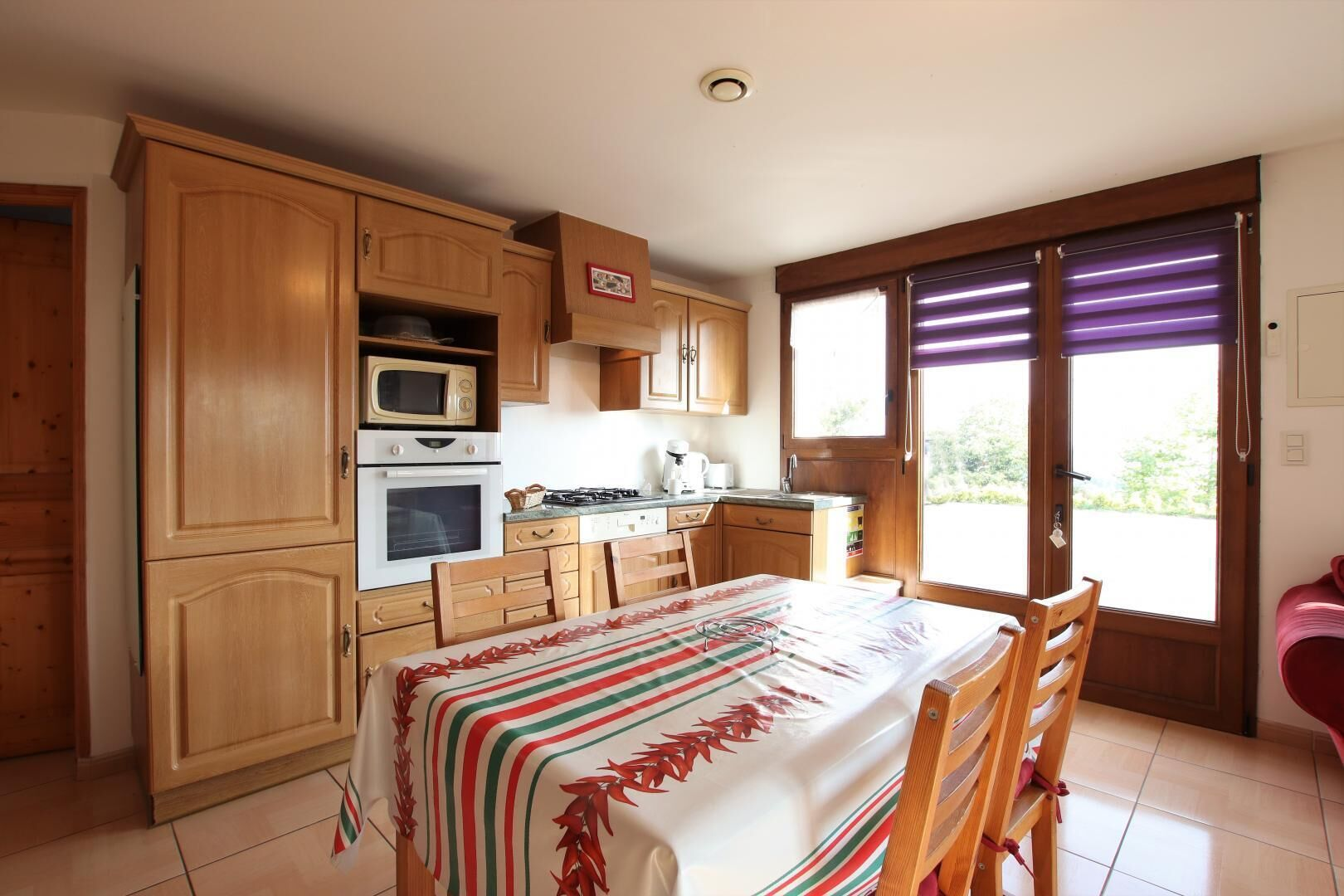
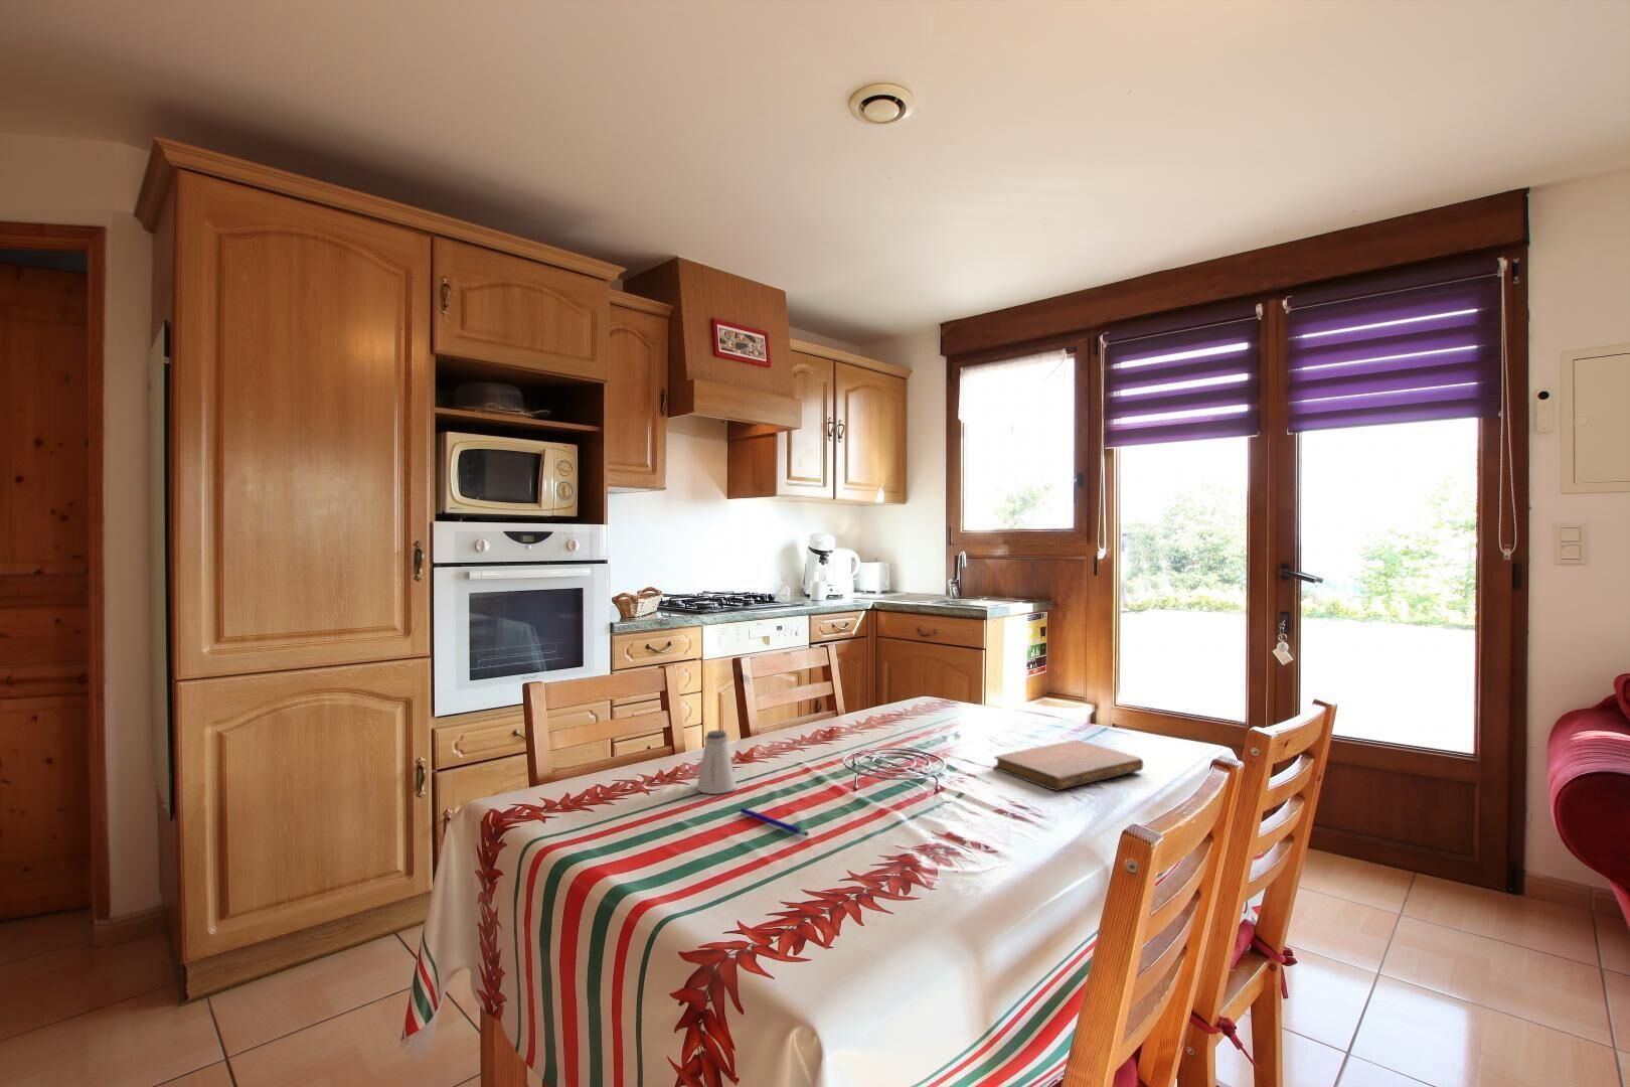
+ pen [740,807,810,837]
+ saltshaker [696,729,737,795]
+ notebook [993,739,1144,792]
